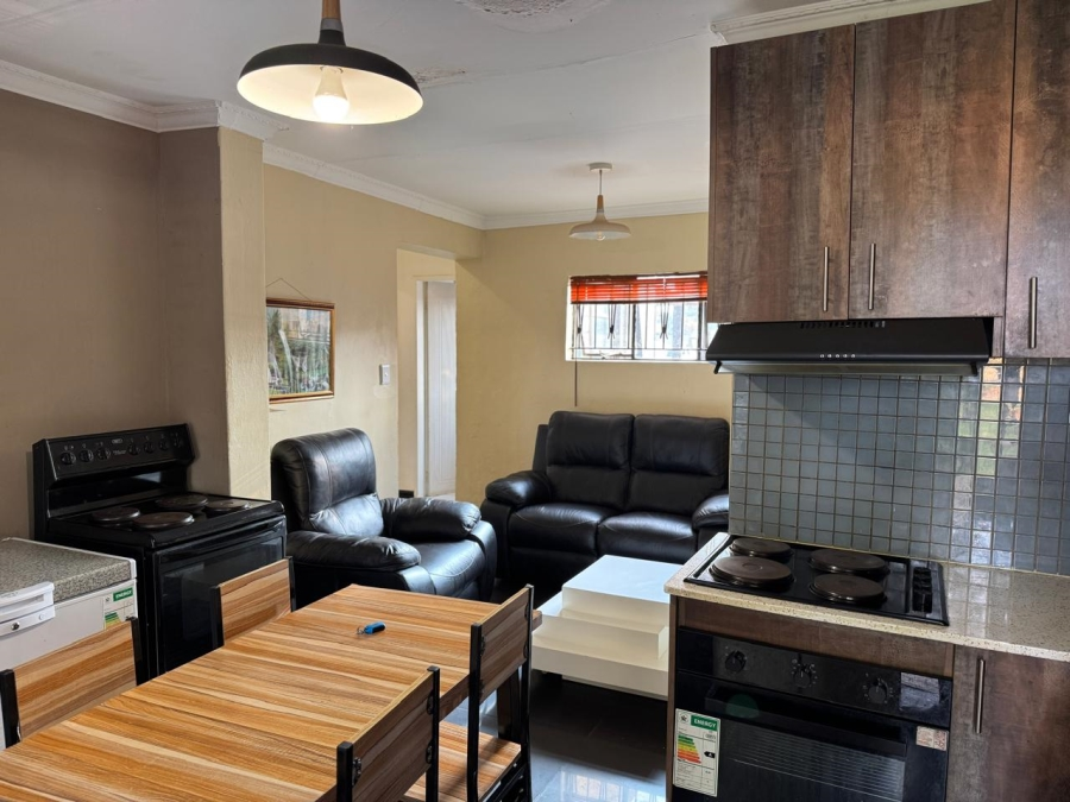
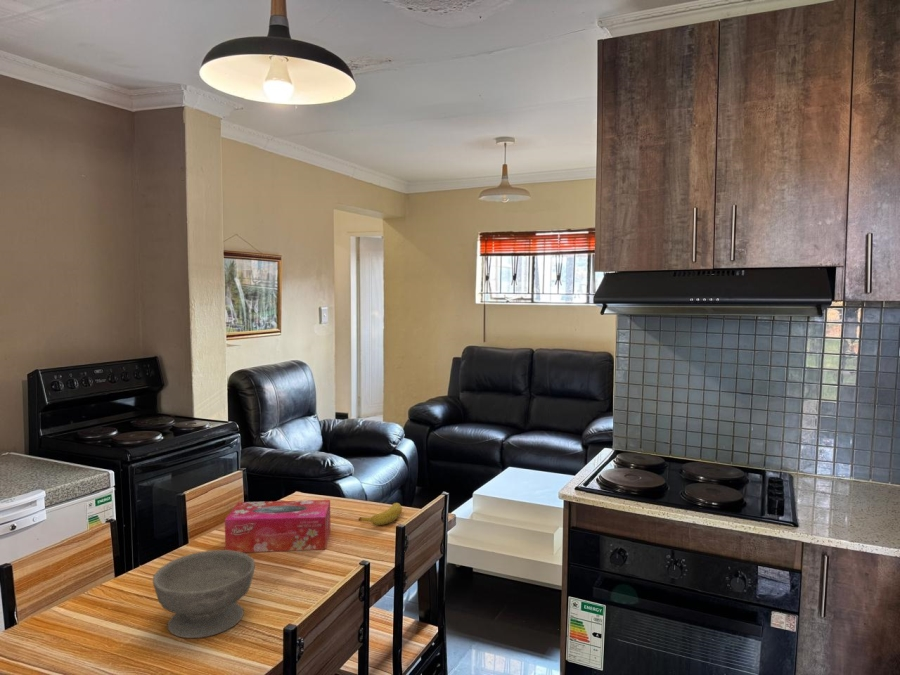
+ tissue box [224,499,331,553]
+ banana [357,502,403,526]
+ bowl [152,549,256,639]
